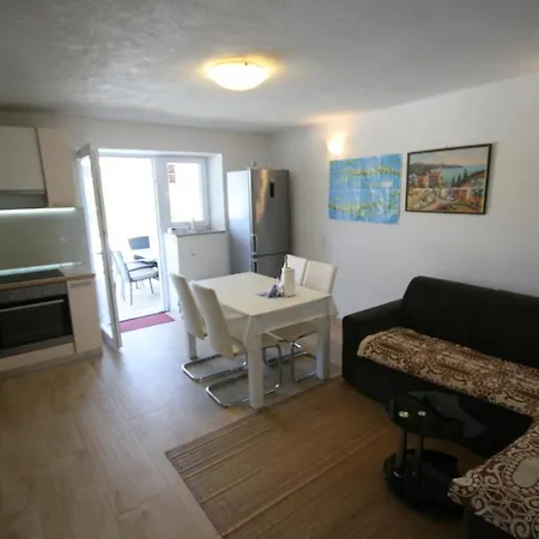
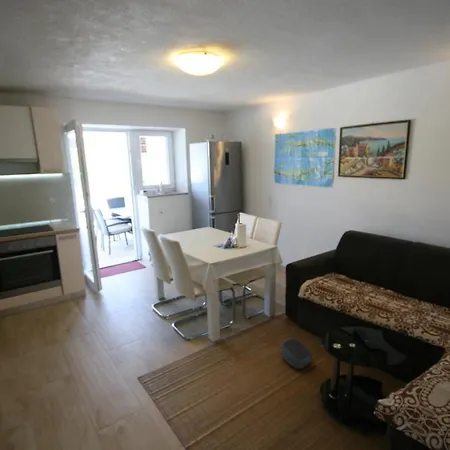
+ rock [280,337,313,370]
